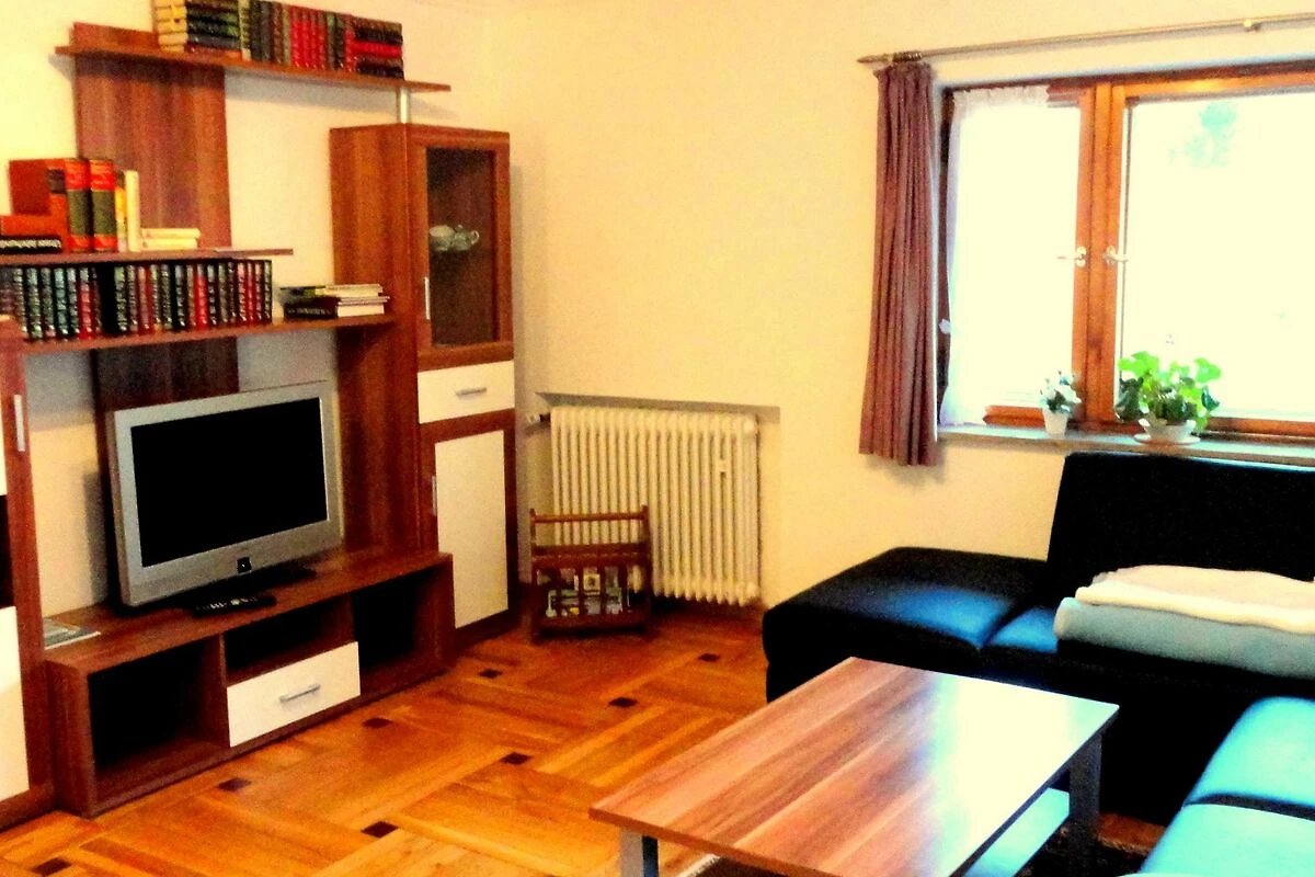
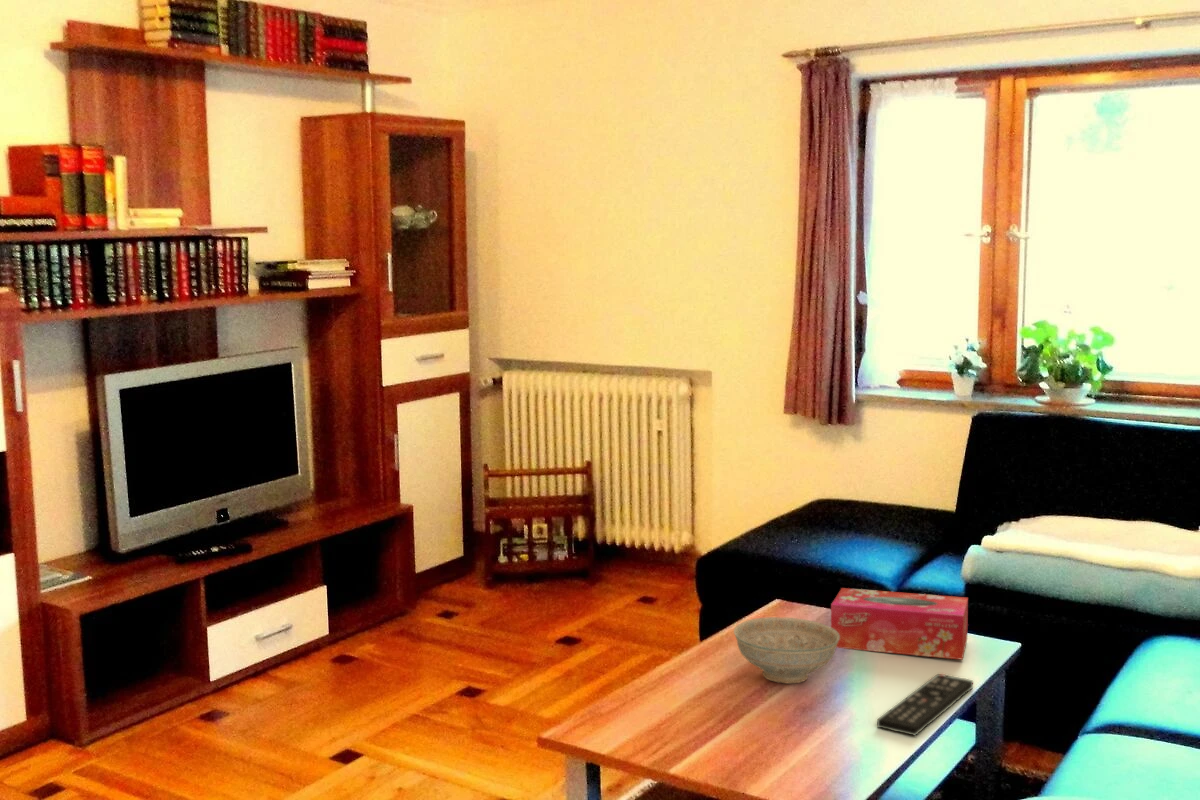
+ remote control [876,673,974,737]
+ decorative bowl [733,616,840,684]
+ tissue box [830,587,969,661]
